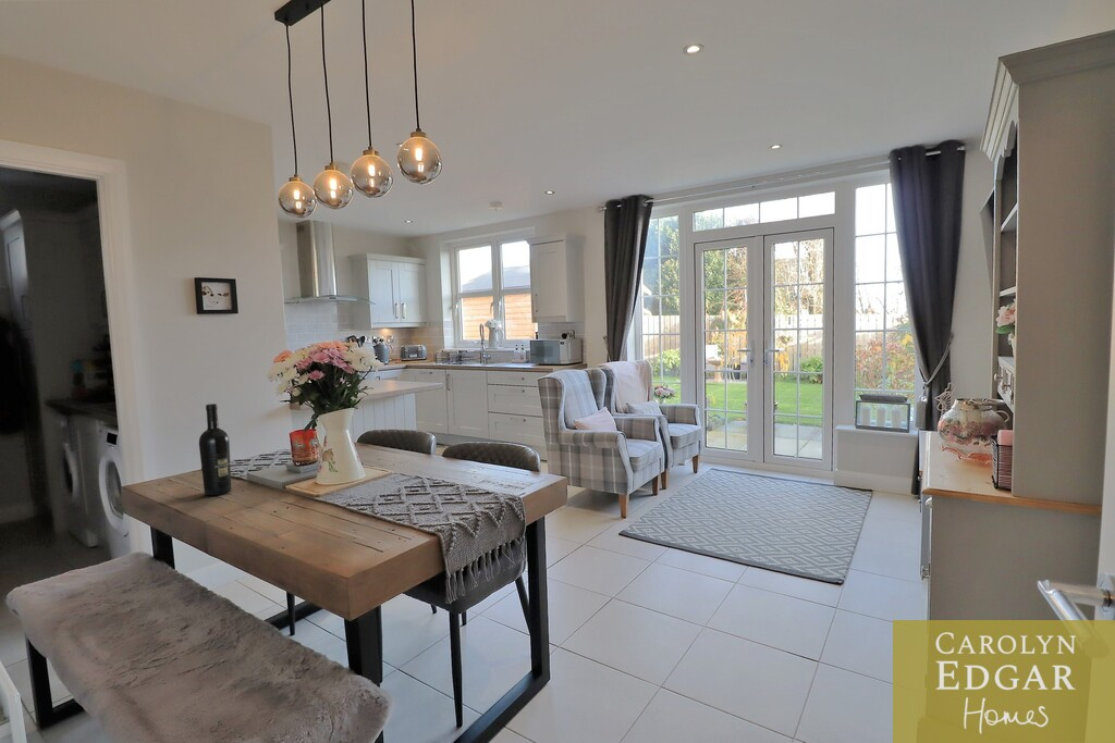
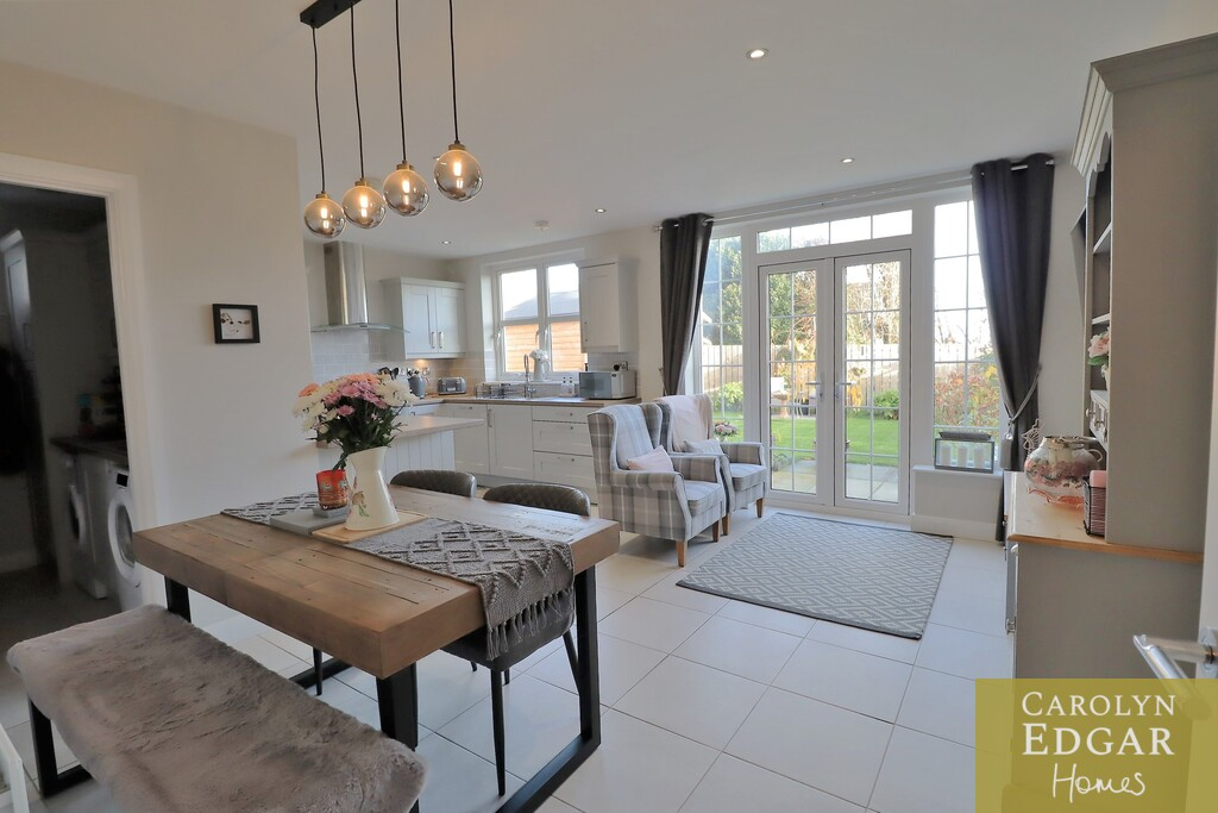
- wine bottle [198,403,232,496]
